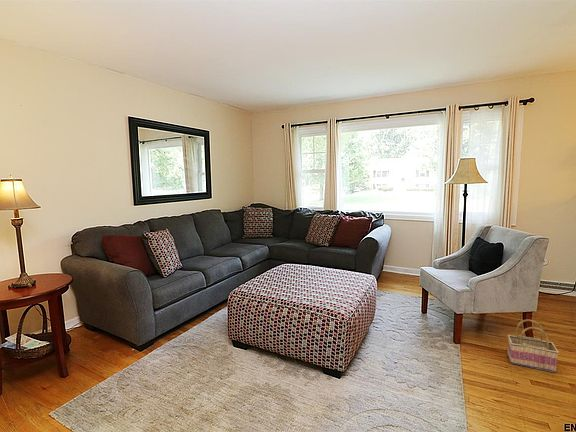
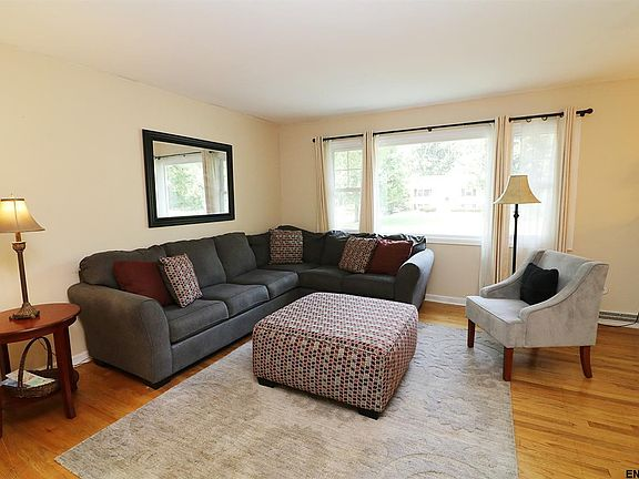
- basket [507,318,560,374]
